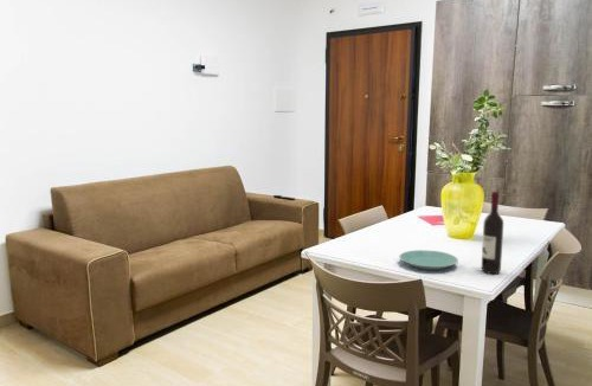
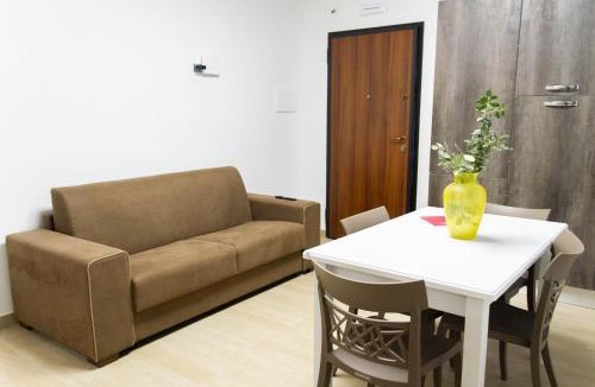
- plate [398,249,459,271]
- wine bottle [481,191,504,275]
